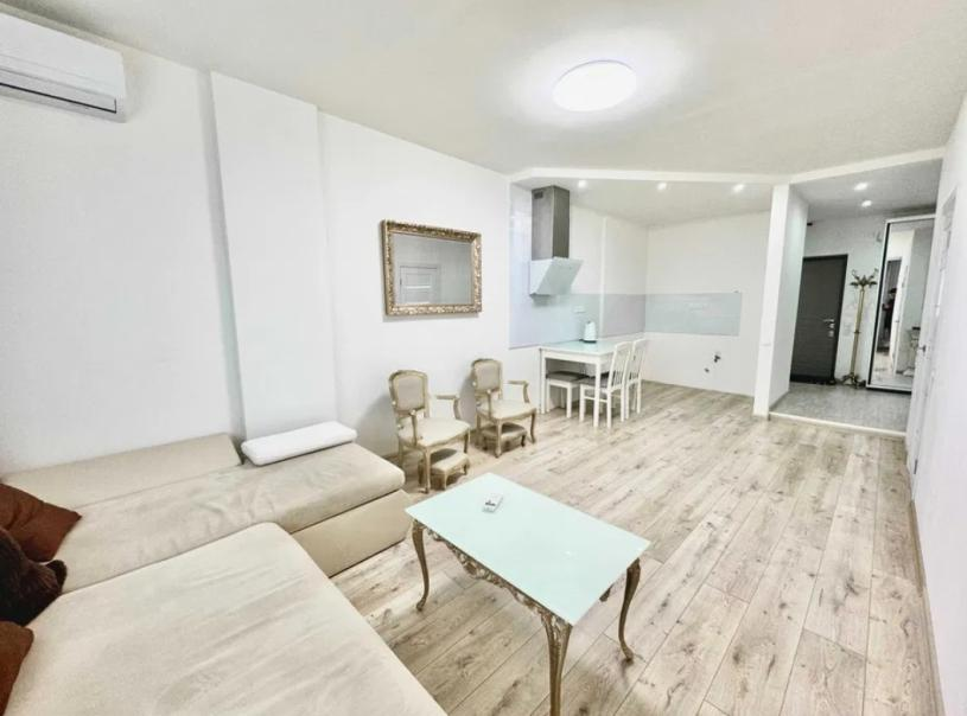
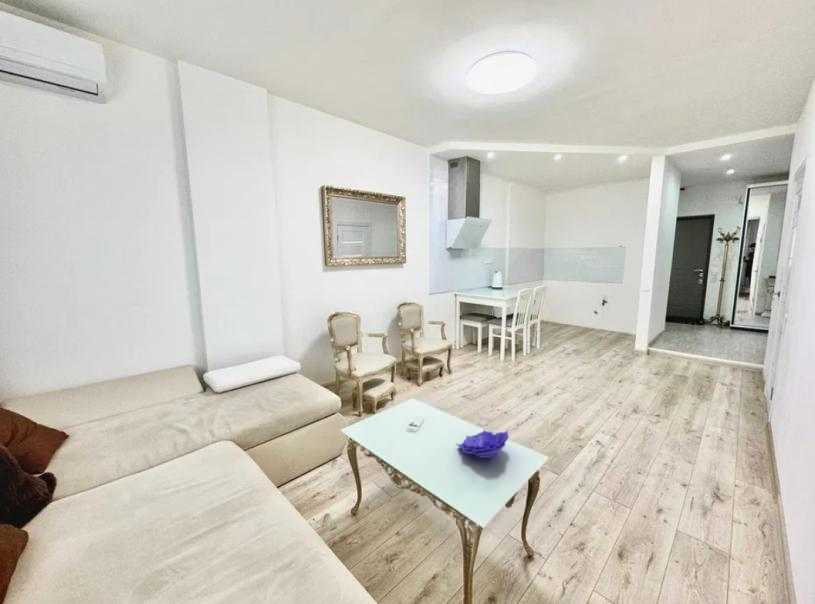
+ decorative bowl [455,428,510,459]
